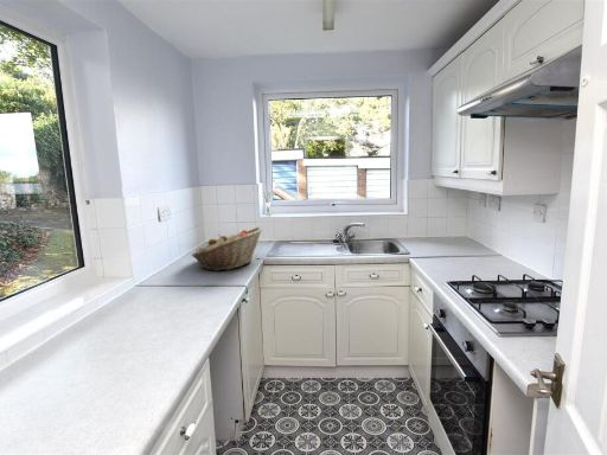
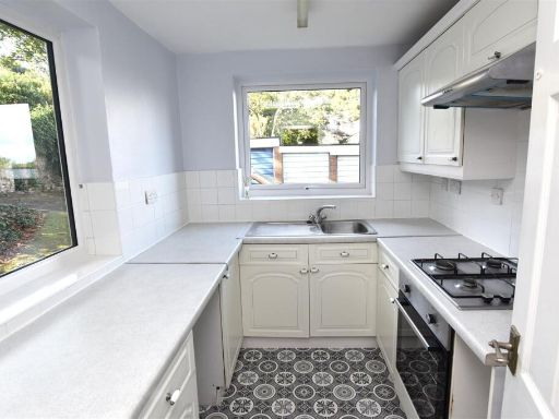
- fruit basket [191,226,263,273]
